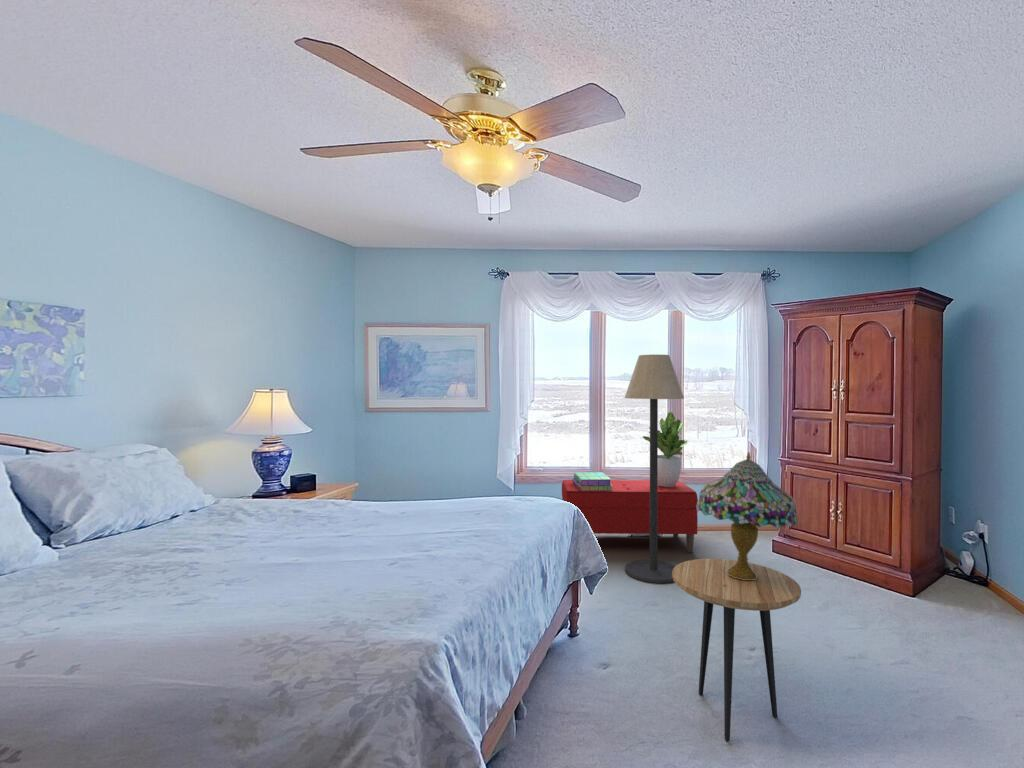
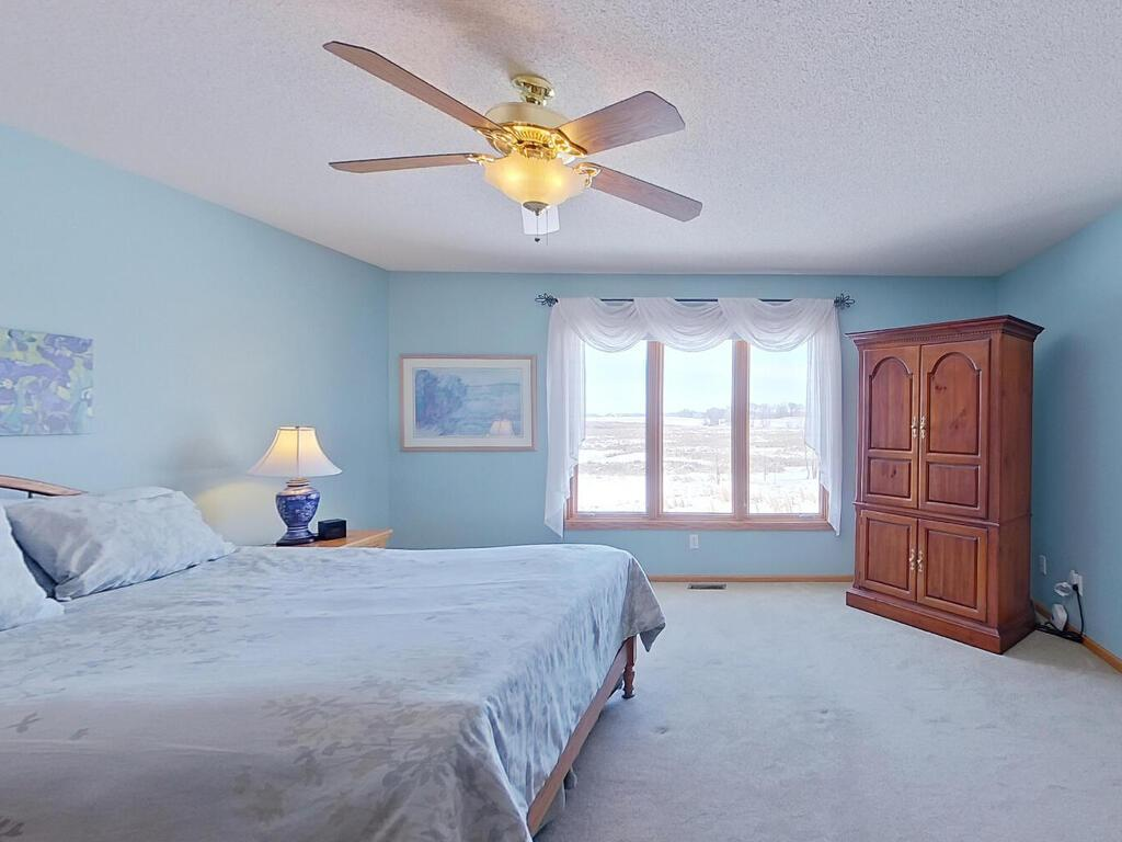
- floor lamp [623,354,685,584]
- bench [561,479,699,554]
- table lamp [696,451,799,580]
- side table [672,558,802,743]
- stack of books [571,471,613,491]
- potted plant [641,411,691,487]
